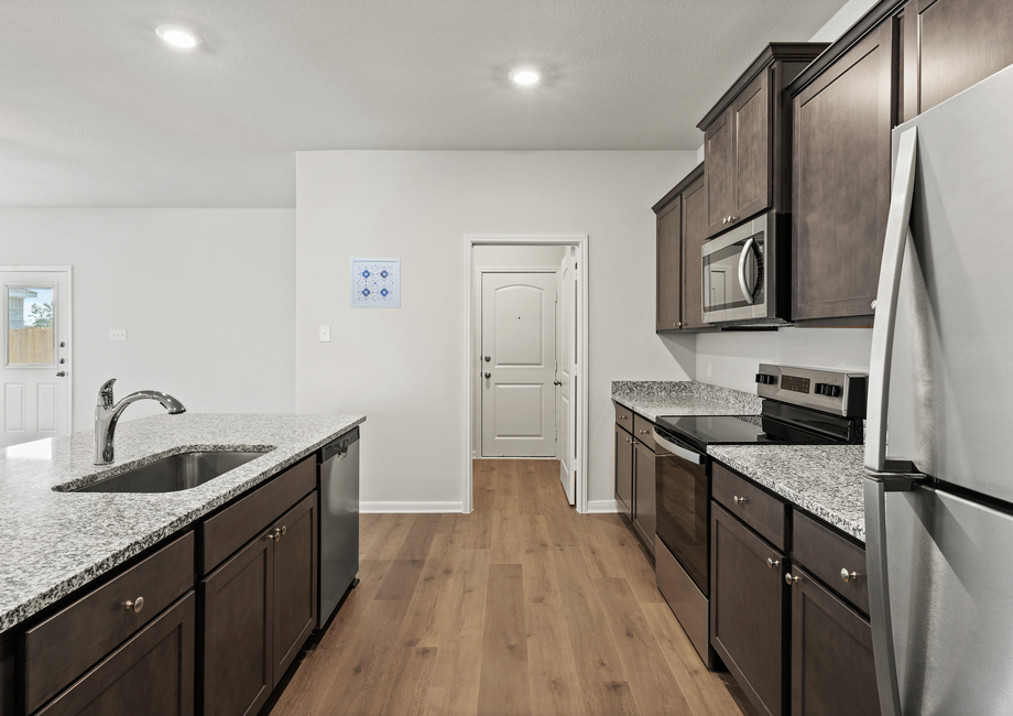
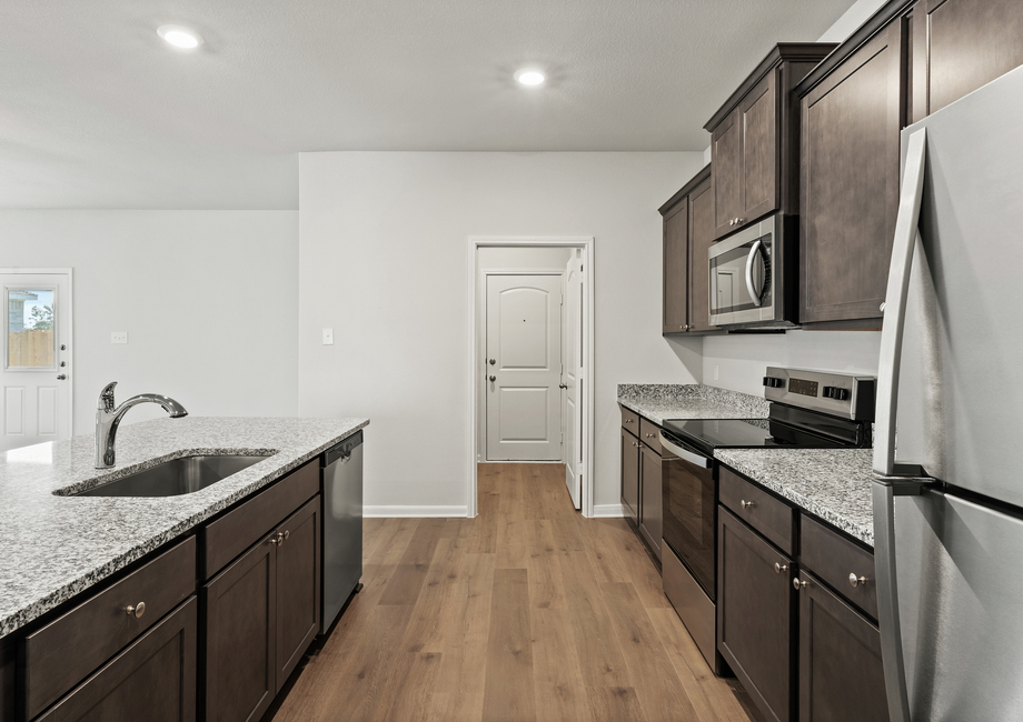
- wall art [349,257,402,310]
